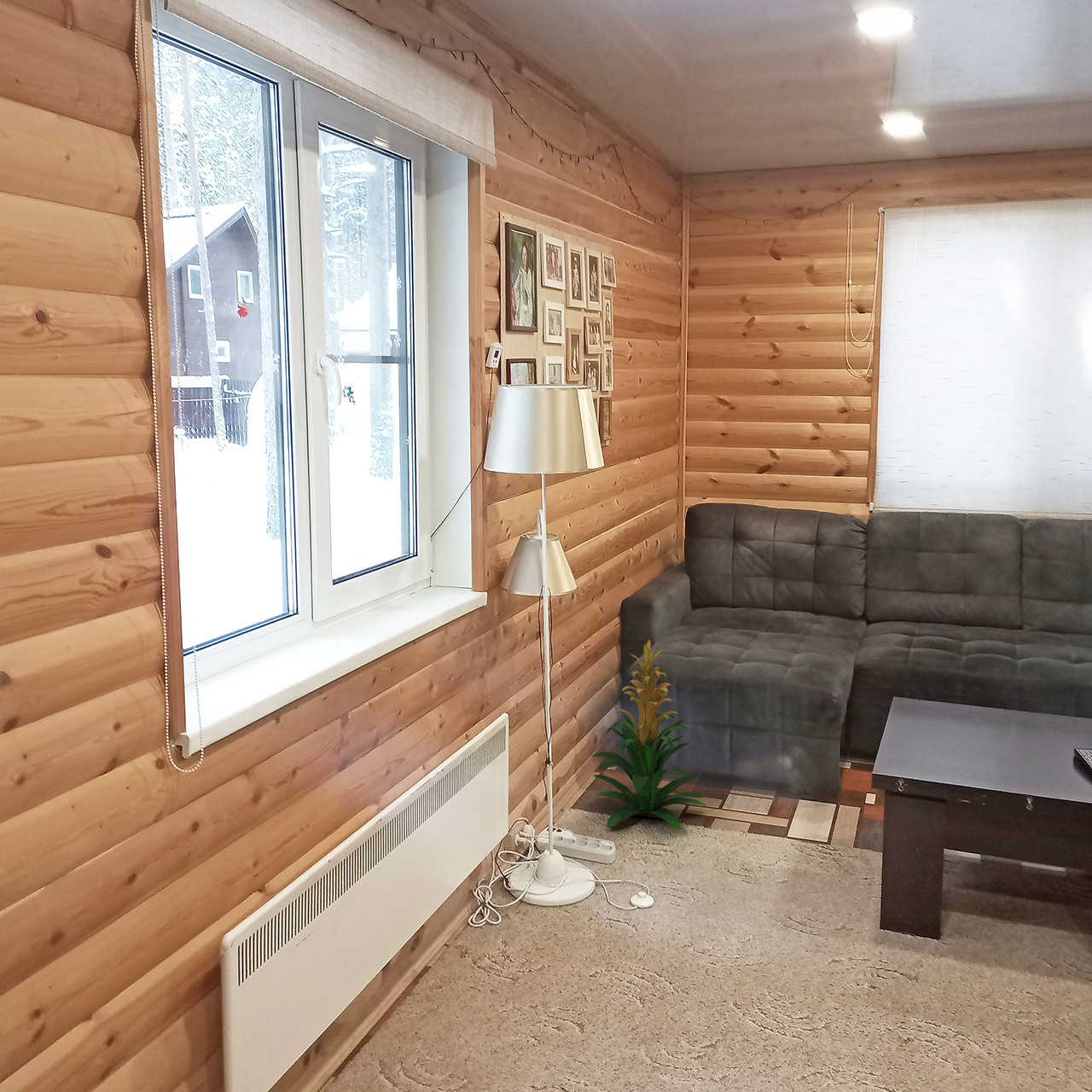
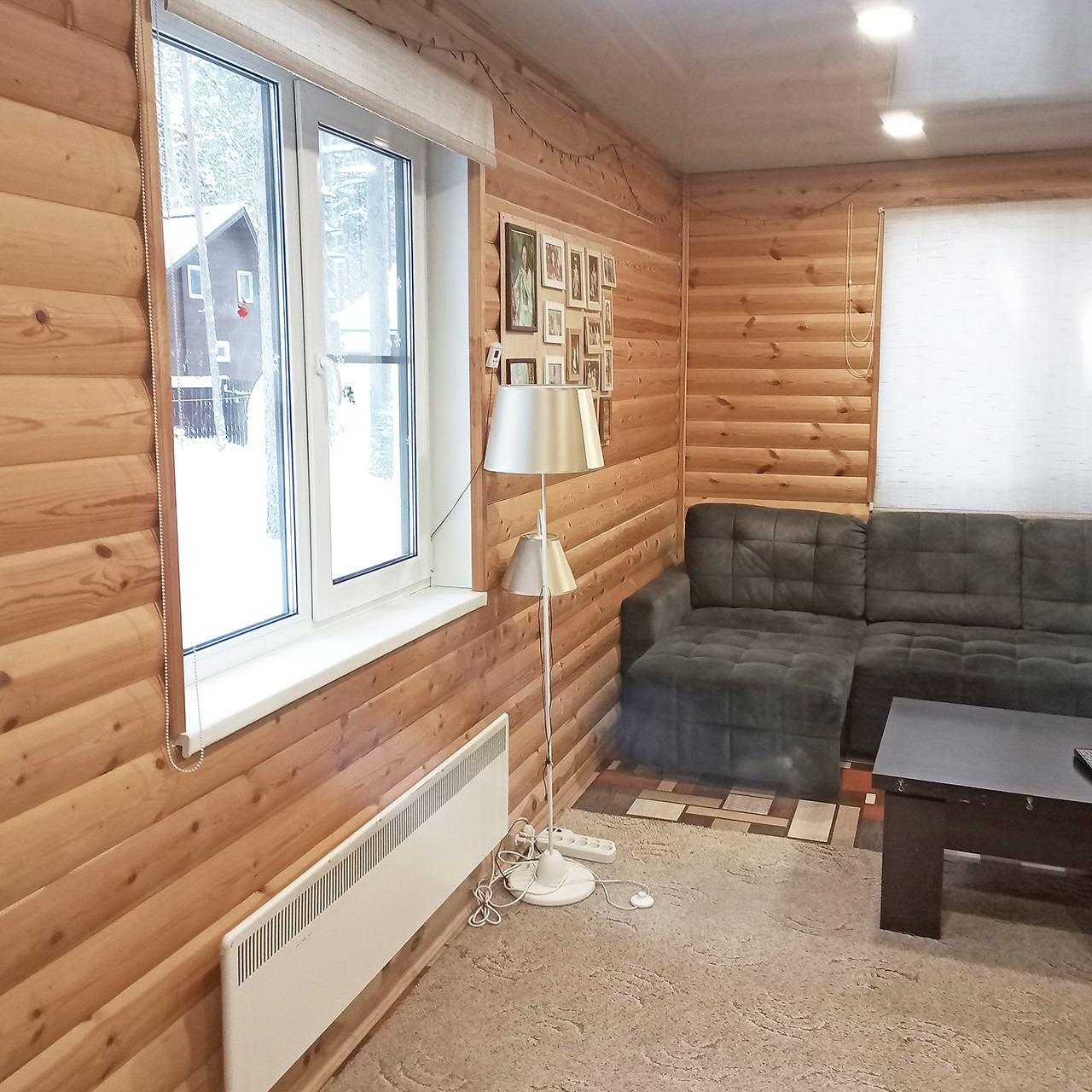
- indoor plant [591,639,708,831]
